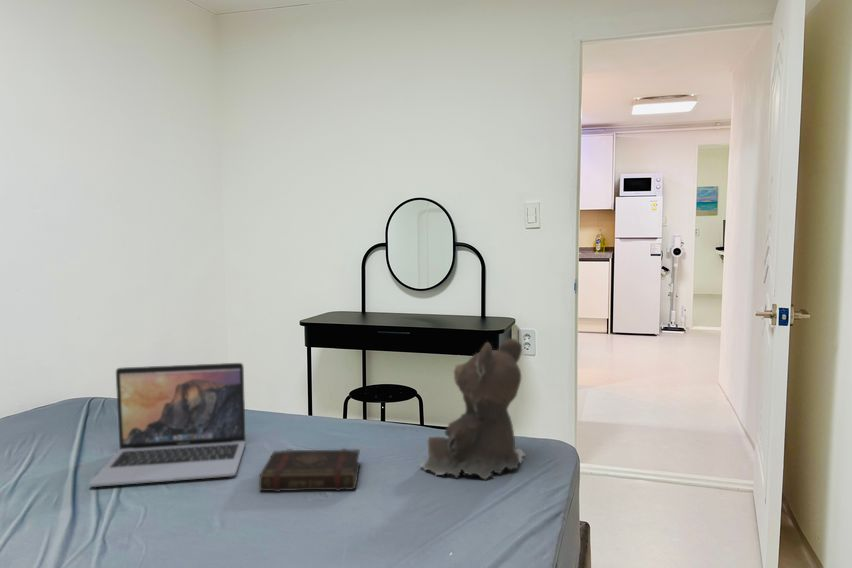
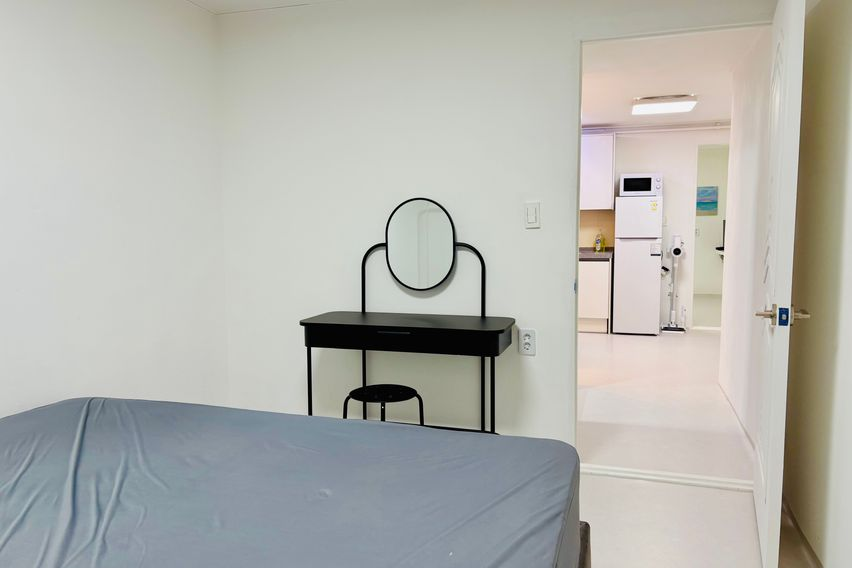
- teddy bear [418,337,527,481]
- book [258,448,361,493]
- laptop [88,362,247,488]
